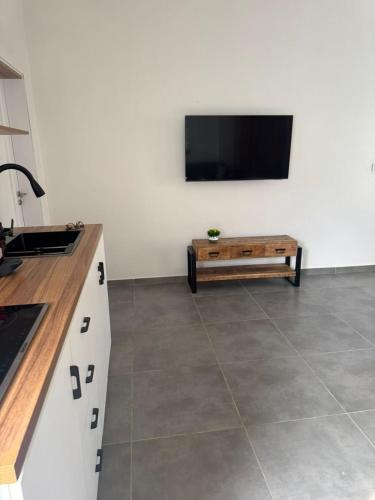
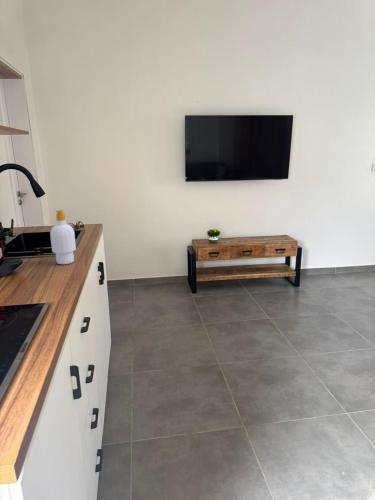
+ soap bottle [49,209,77,265]
